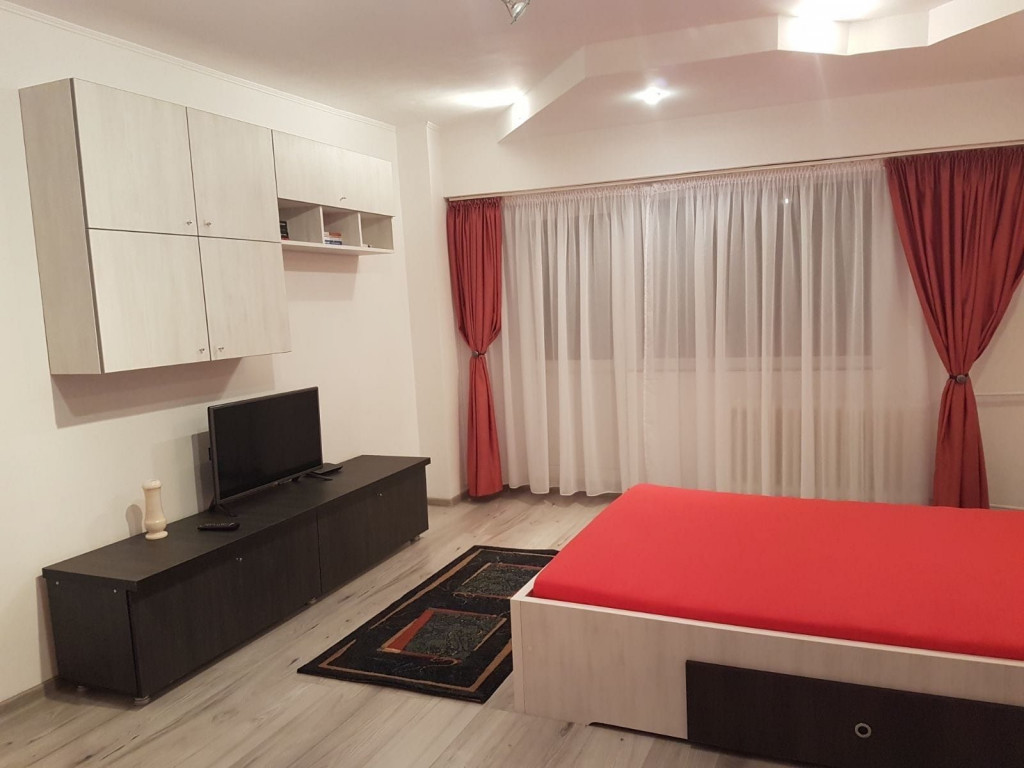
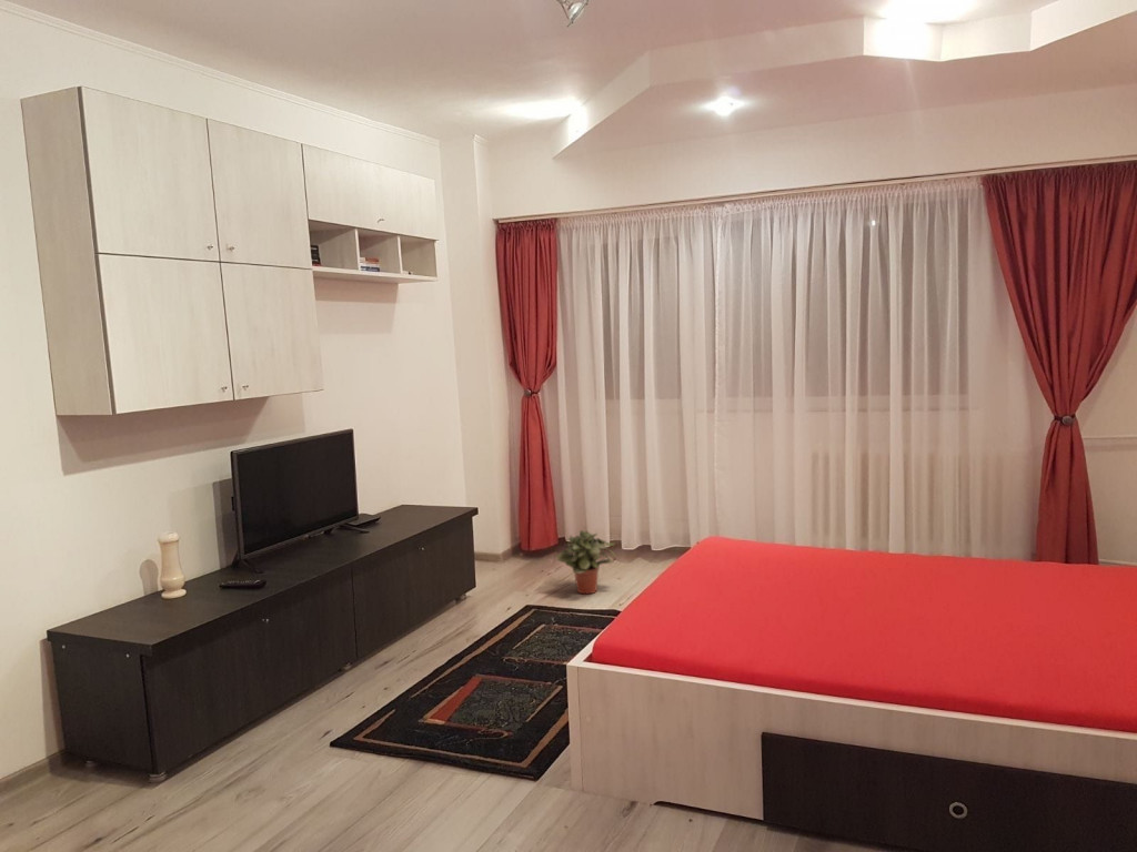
+ potted plant [556,529,617,595]
